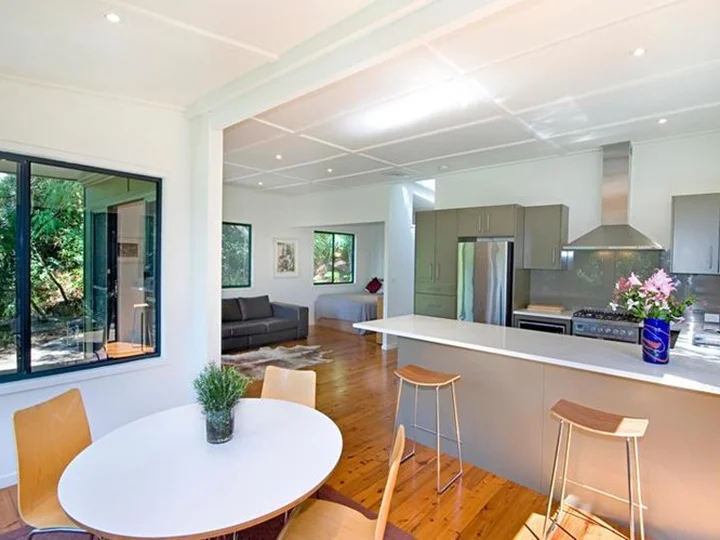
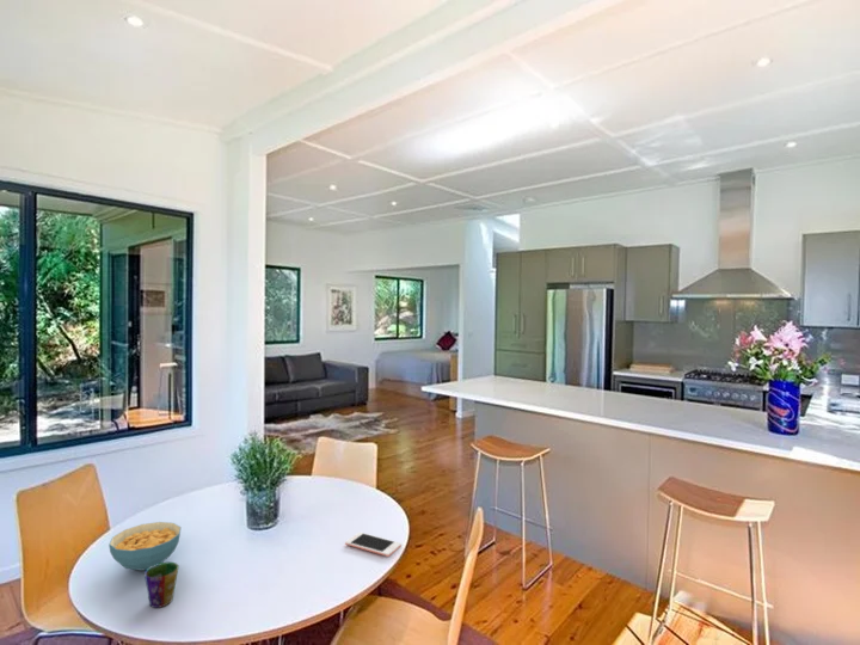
+ cup [143,561,180,609]
+ cell phone [344,532,403,558]
+ cereal bowl [108,521,183,572]
